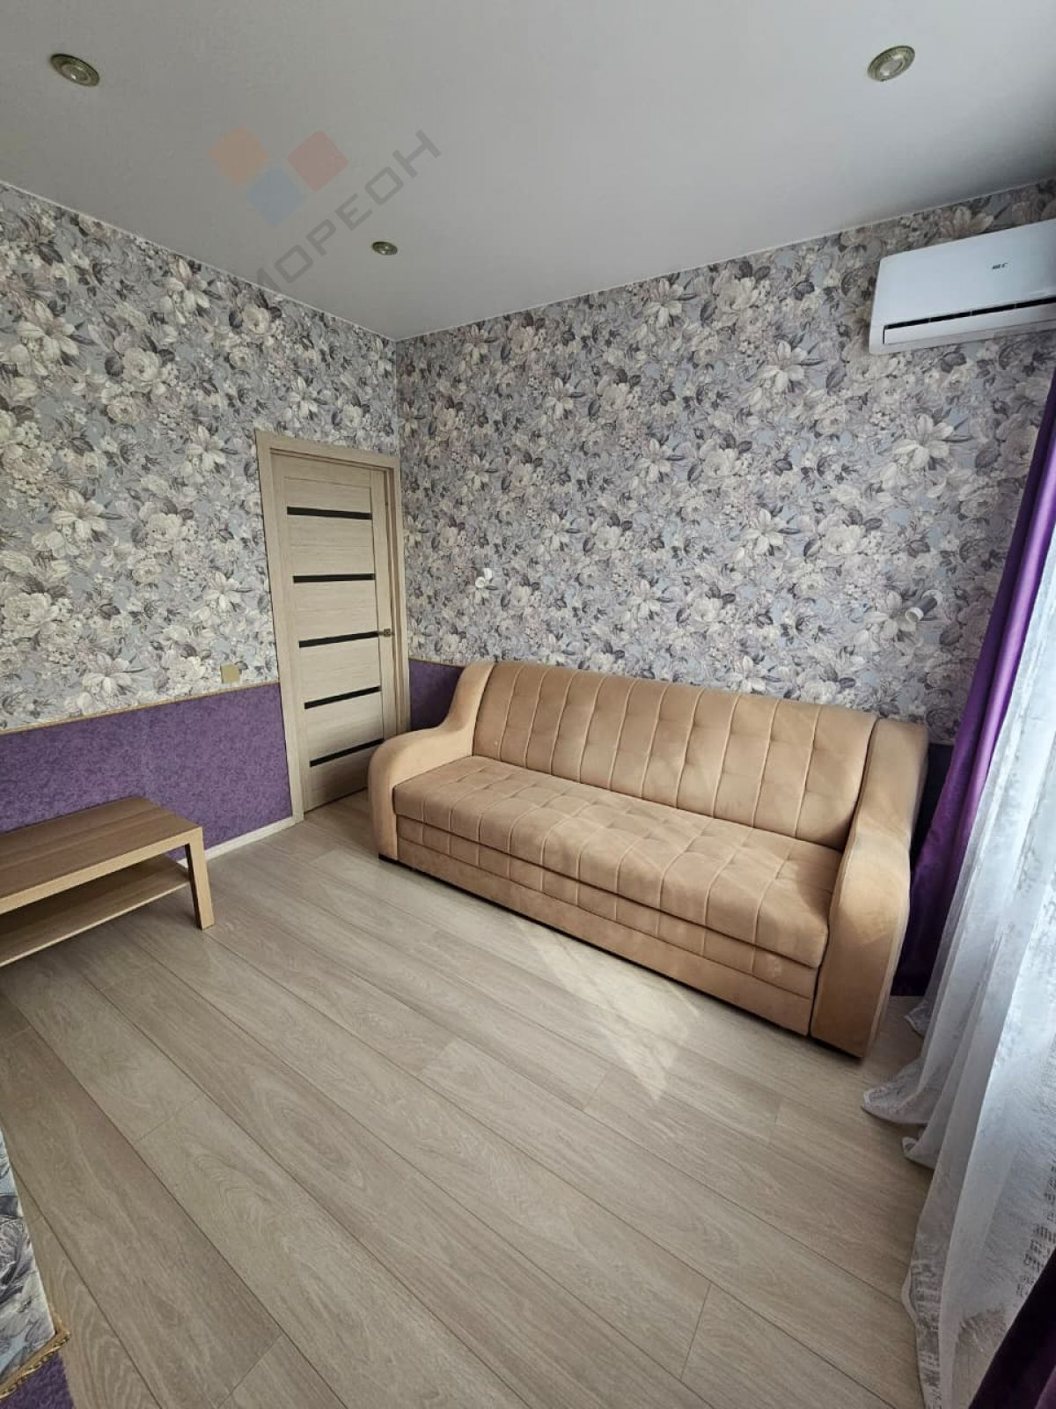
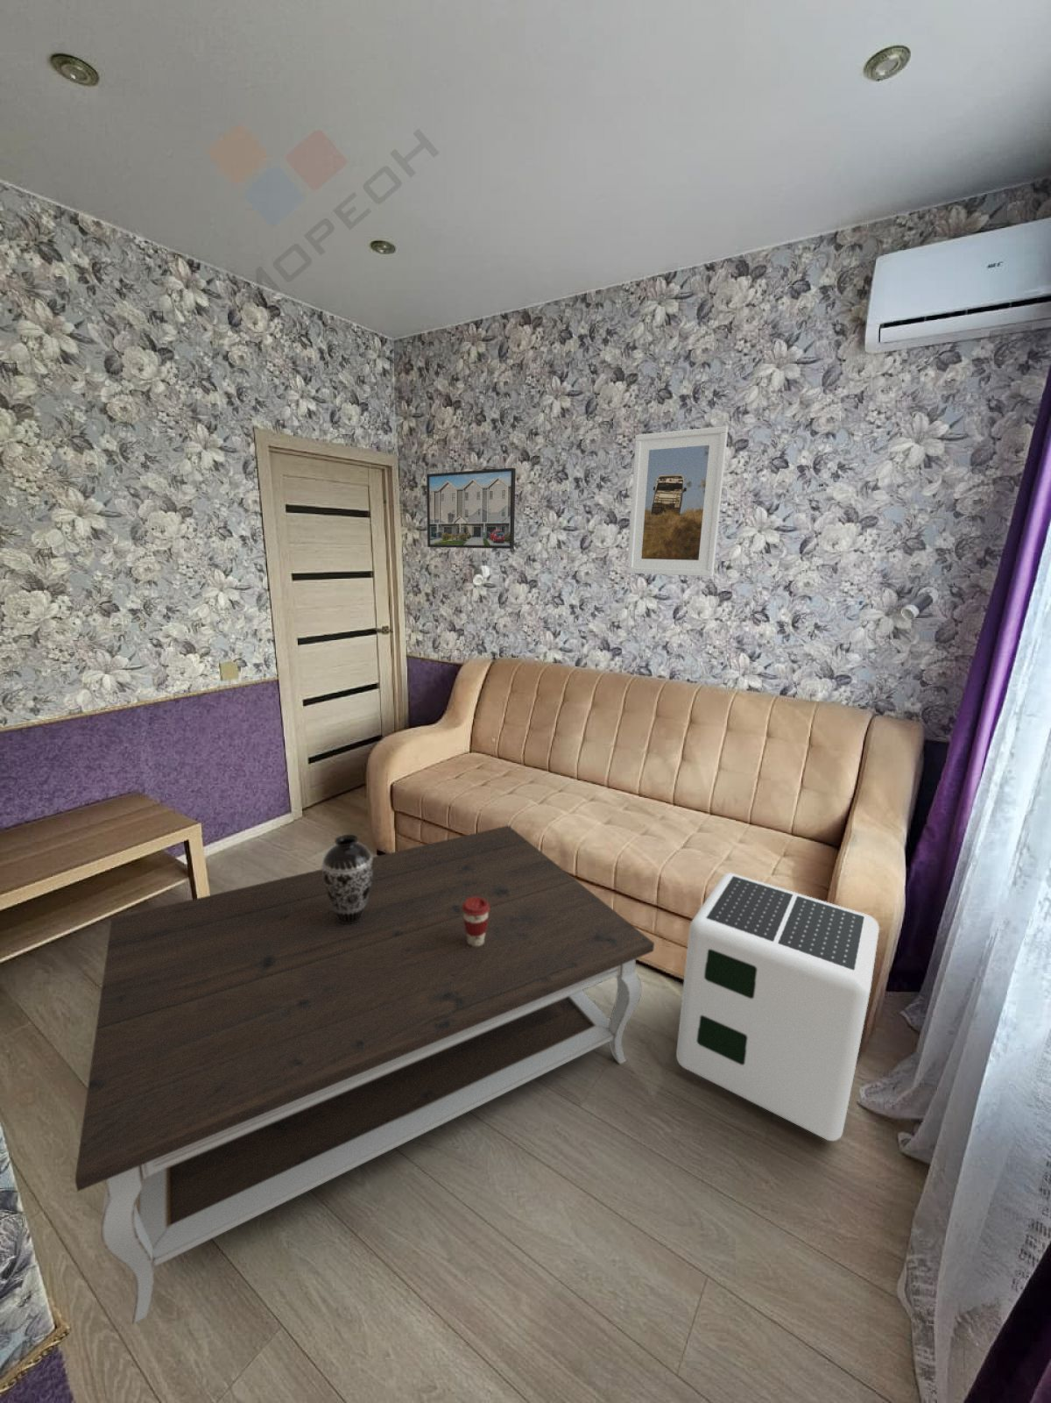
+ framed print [426,467,517,550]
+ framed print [626,425,729,577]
+ decorative vase [320,834,373,925]
+ coffee table [74,824,655,1325]
+ air purifier [676,873,880,1141]
+ coffee cup [463,897,489,947]
